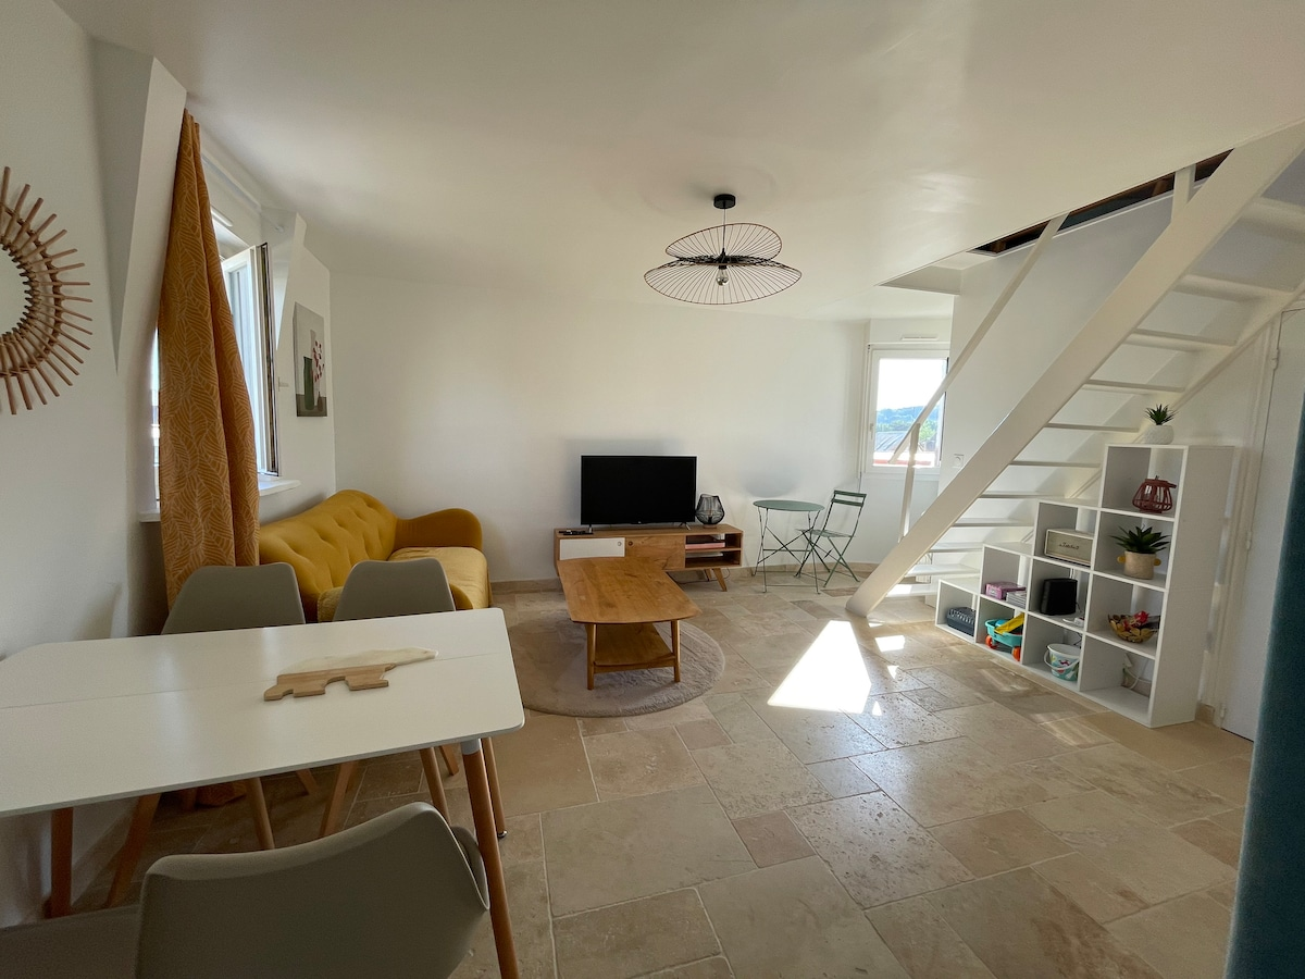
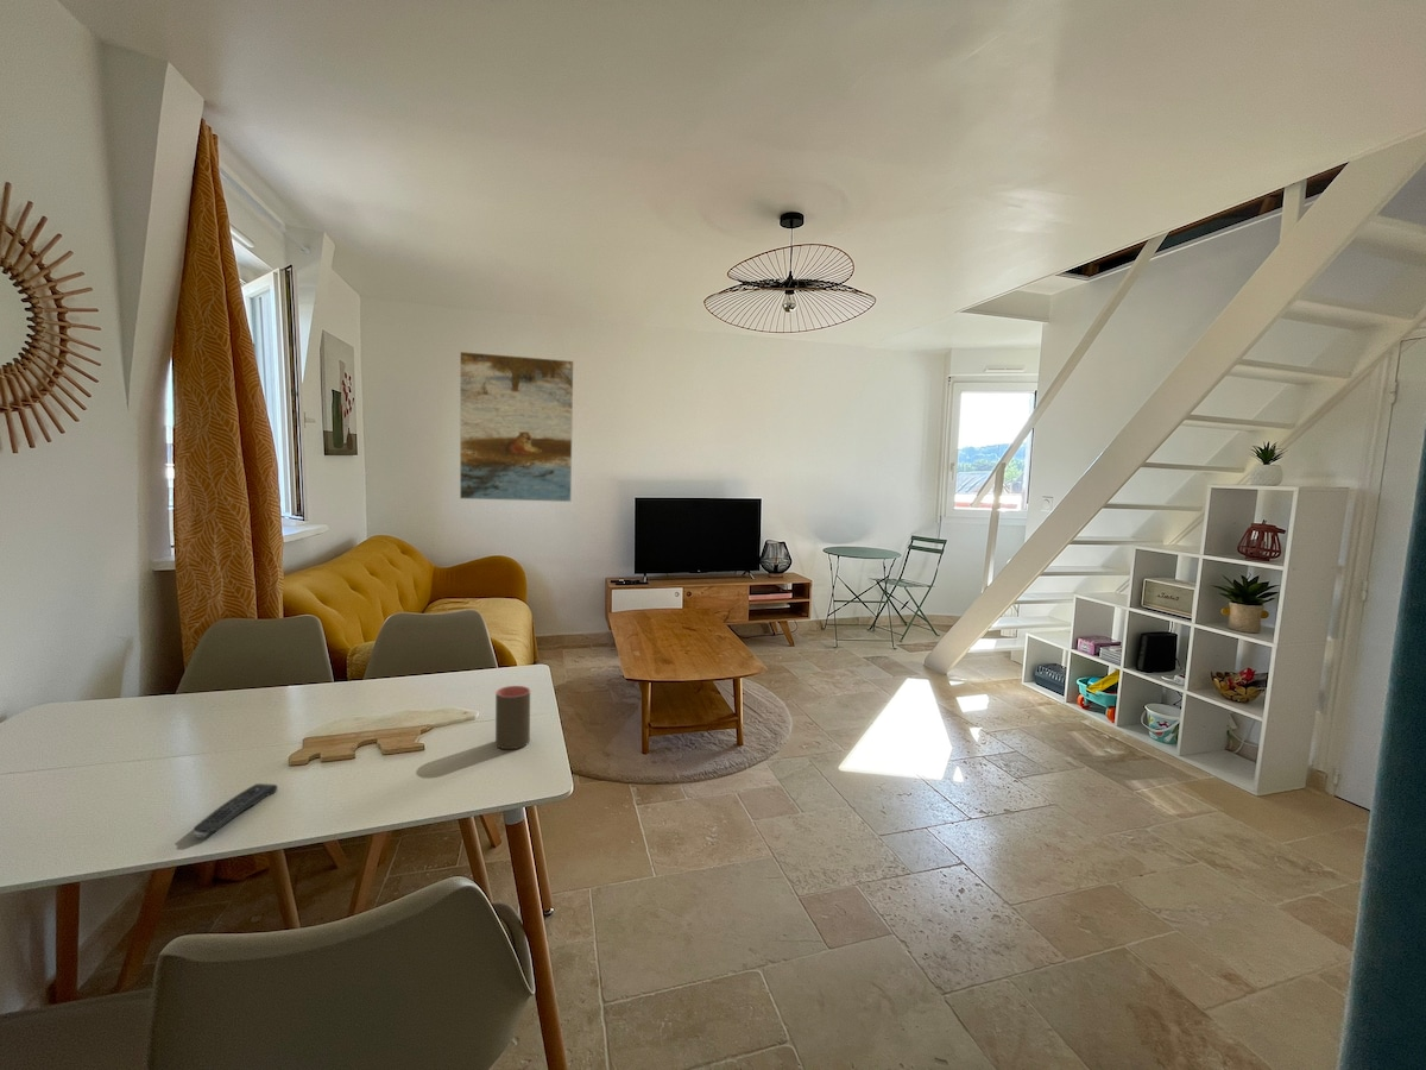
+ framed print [459,351,575,503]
+ cup [494,685,531,750]
+ remote control [193,782,279,839]
